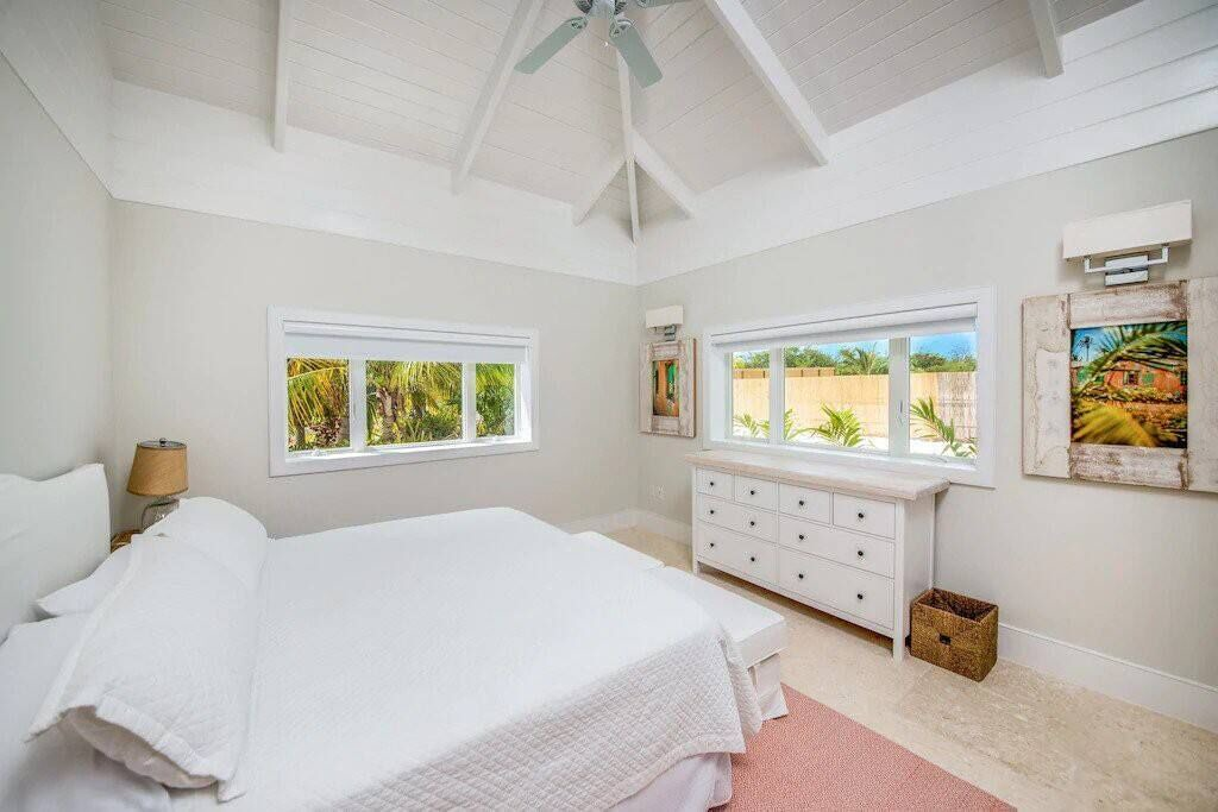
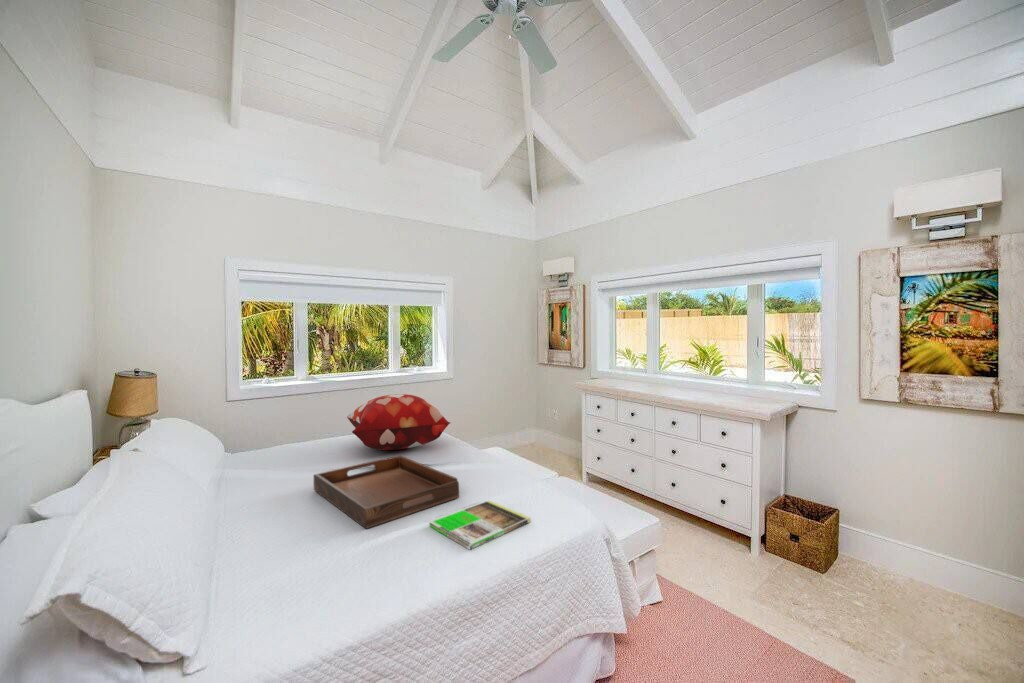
+ magazine [428,499,532,551]
+ decorative pillow [346,393,451,451]
+ serving tray [313,455,460,530]
